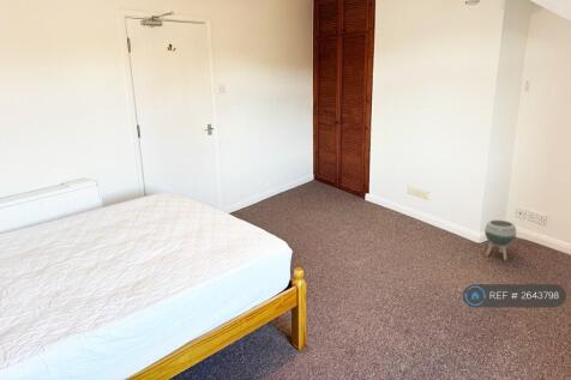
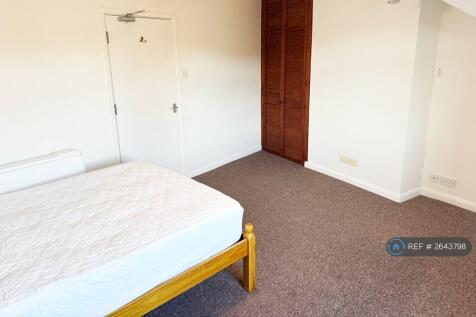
- planter [483,219,517,261]
